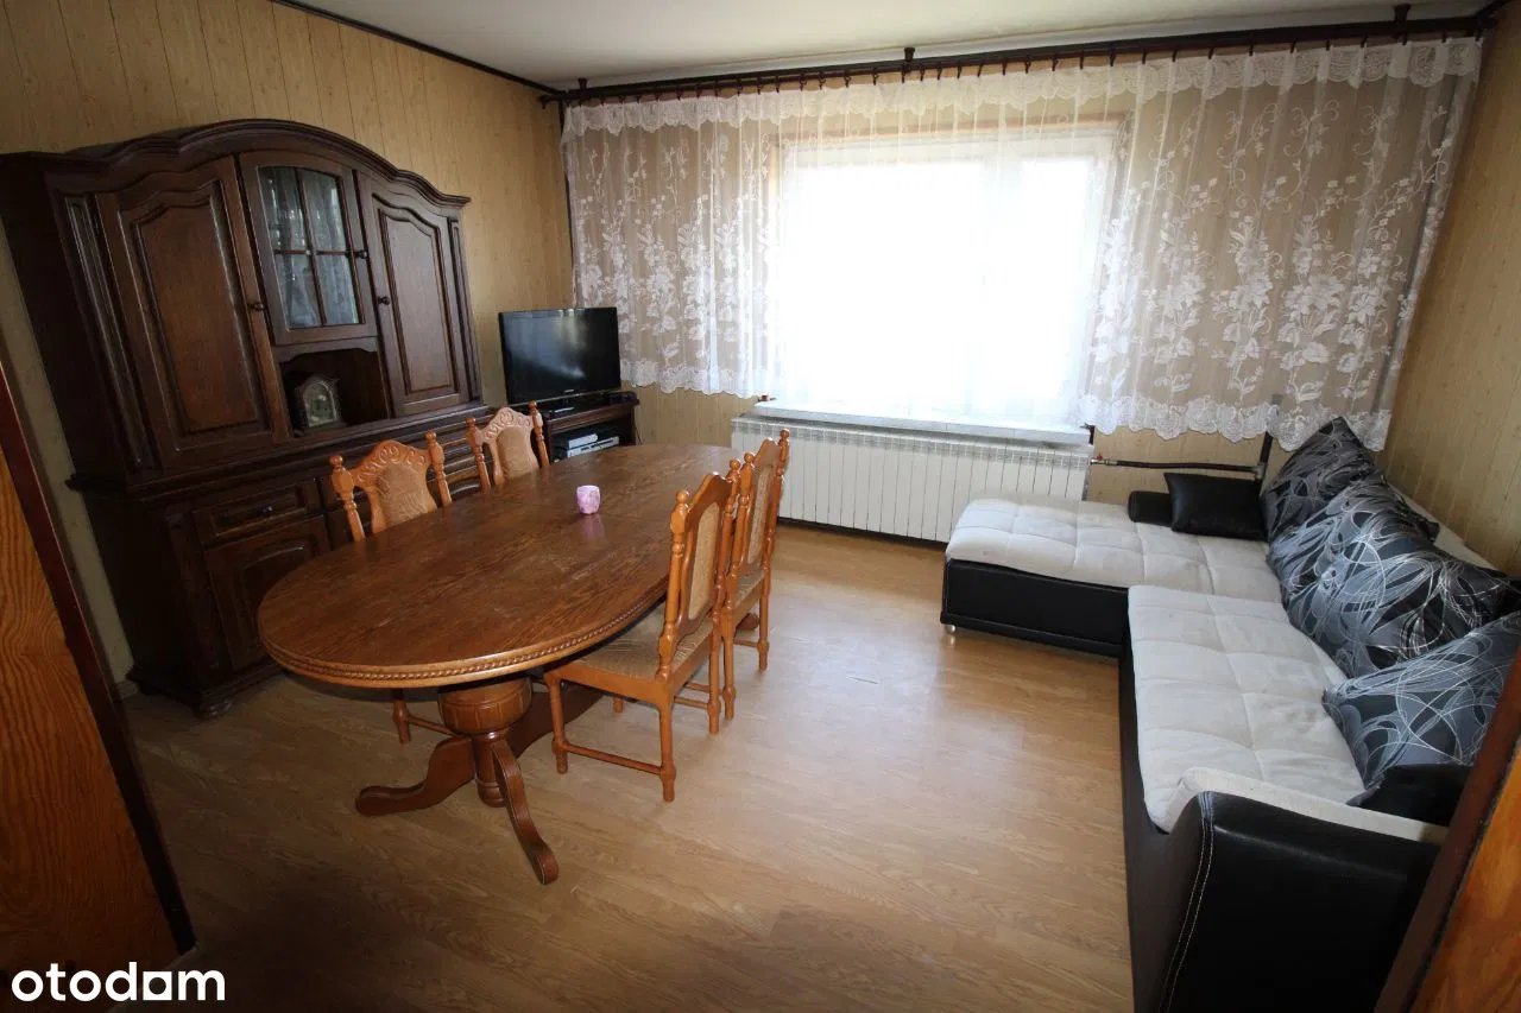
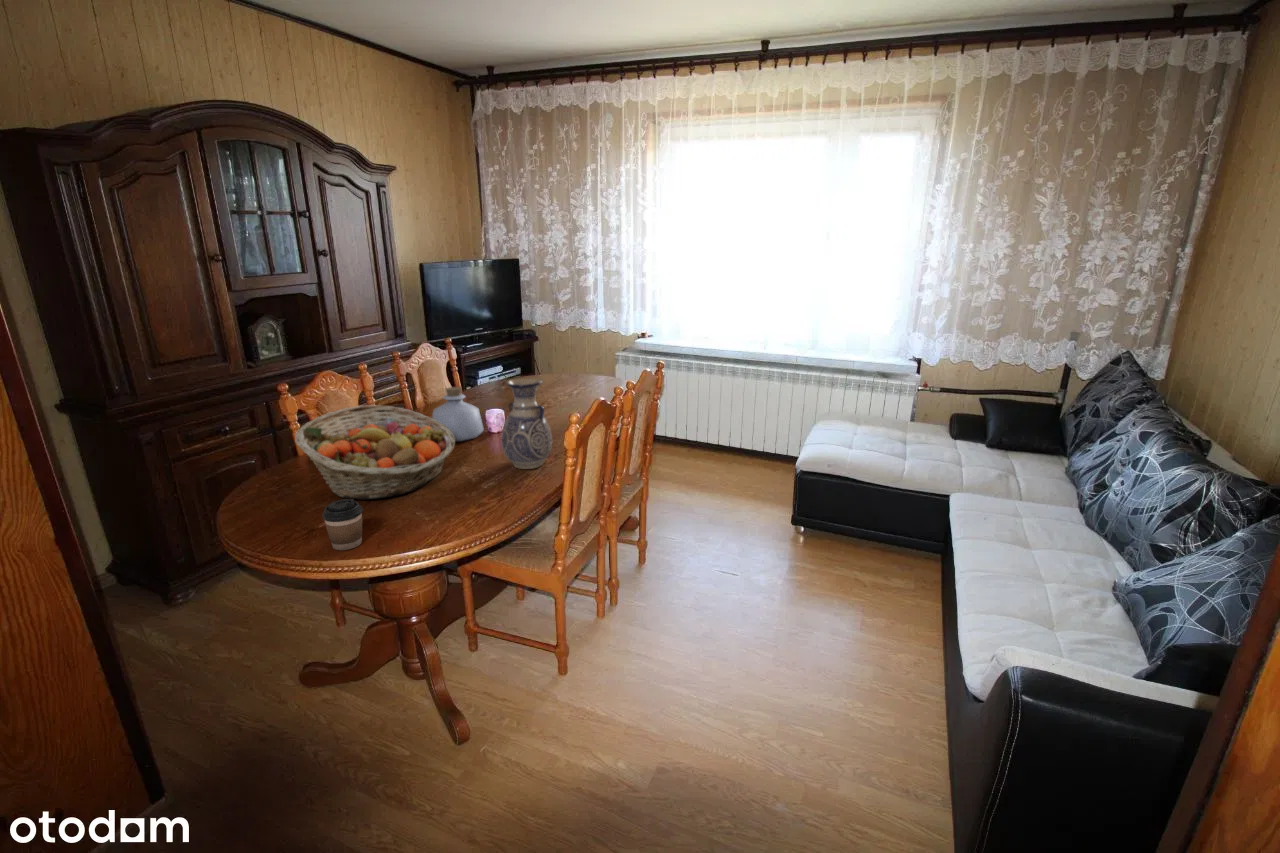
+ fruit basket [294,404,456,500]
+ coffee cup [321,498,363,551]
+ bottle [431,386,485,442]
+ vase [501,376,553,470]
